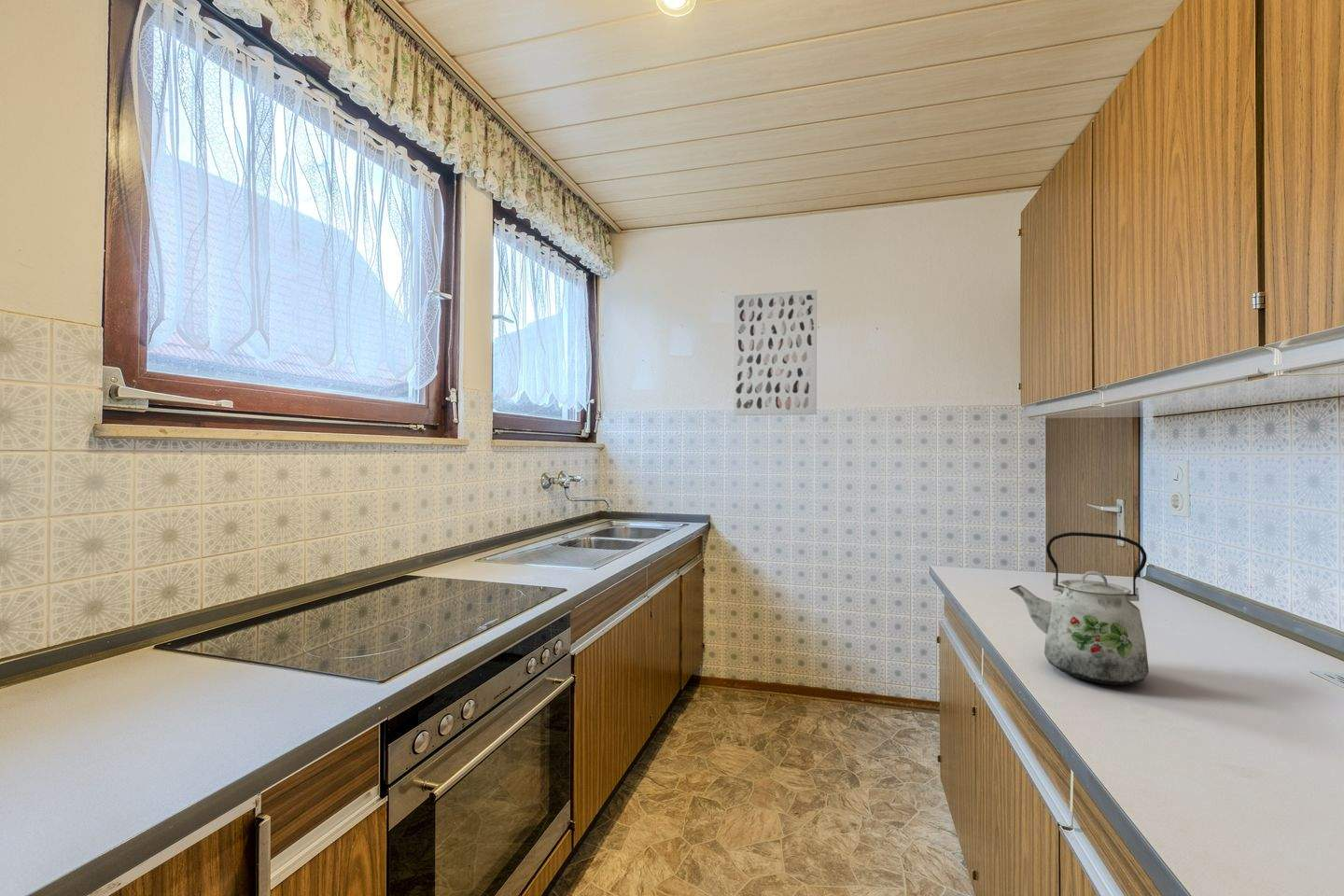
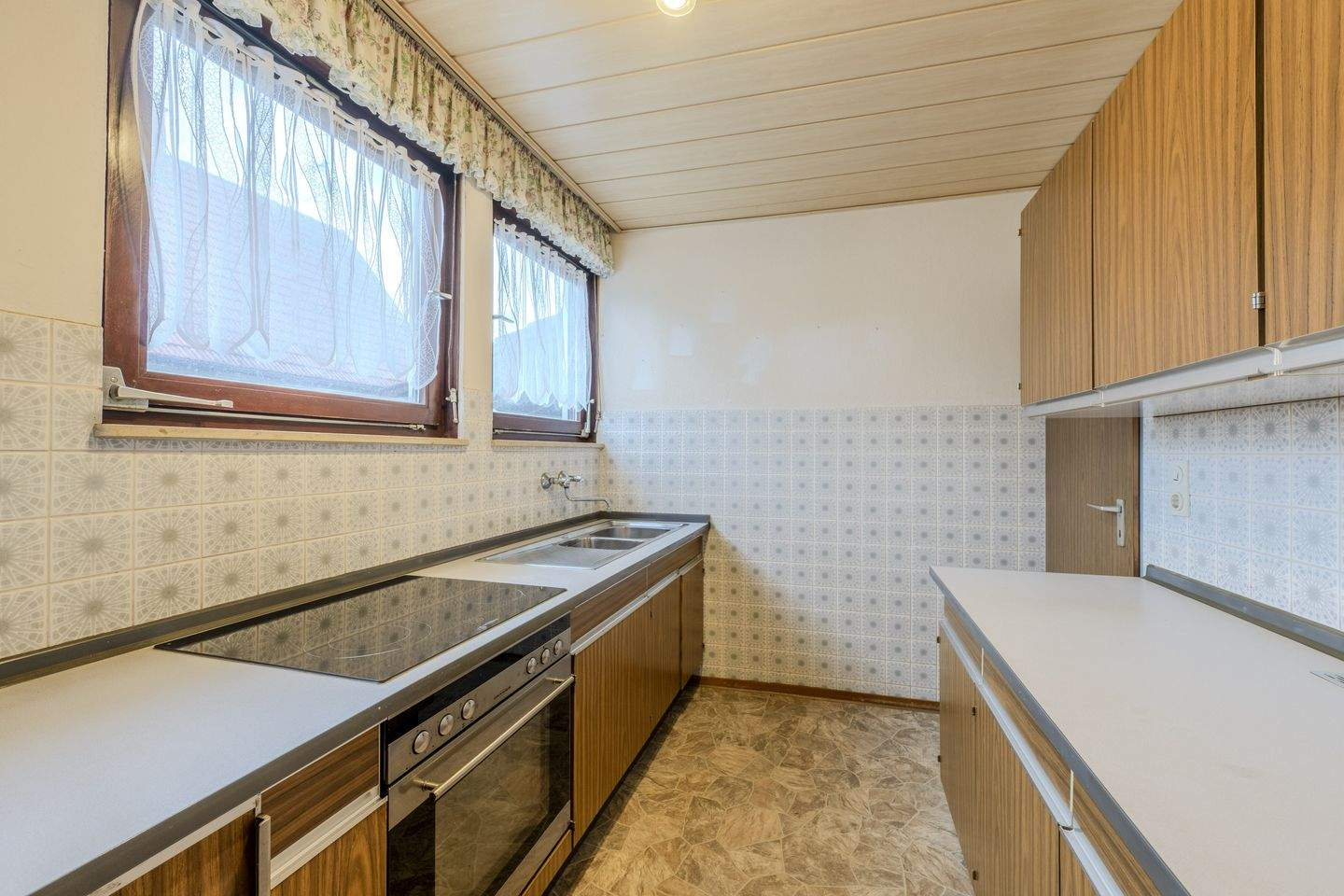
- wall art [734,288,818,416]
- kettle [1009,531,1150,686]
